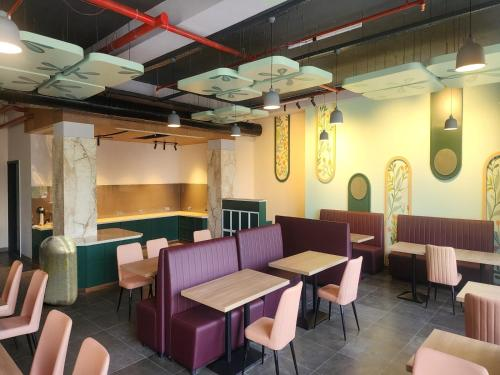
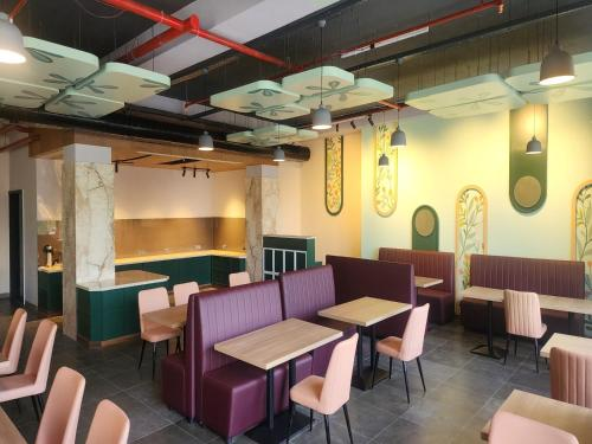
- trash can [38,234,78,307]
